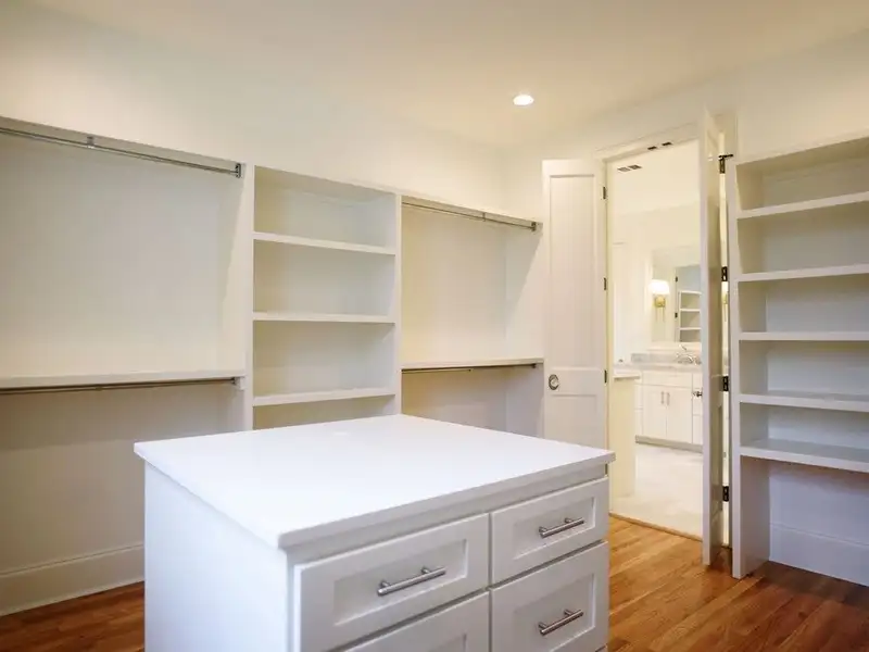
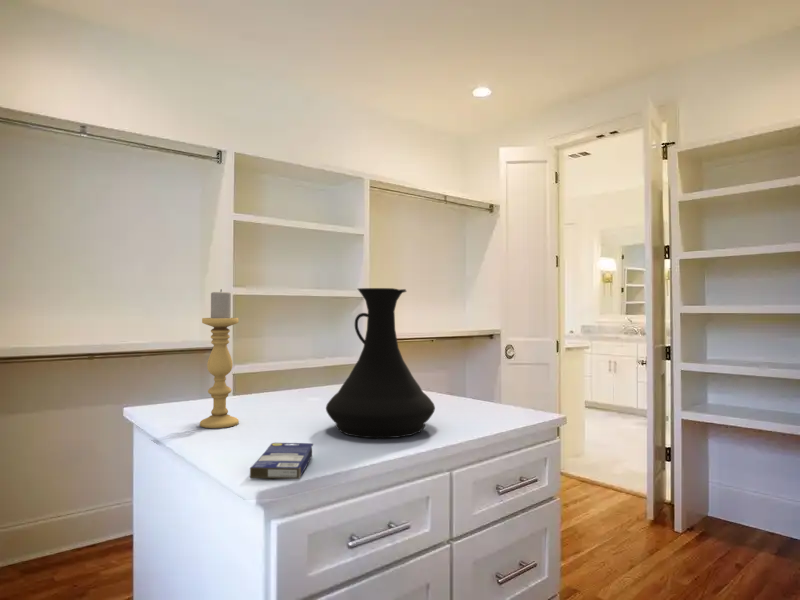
+ vase [325,287,436,439]
+ small box [249,442,314,480]
+ candle holder [199,288,240,429]
